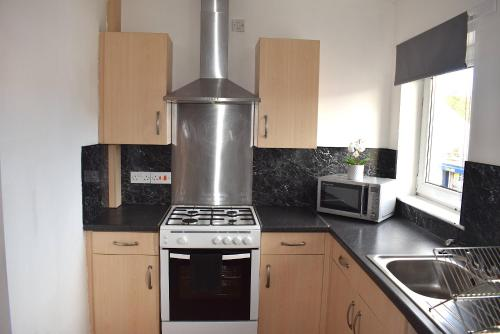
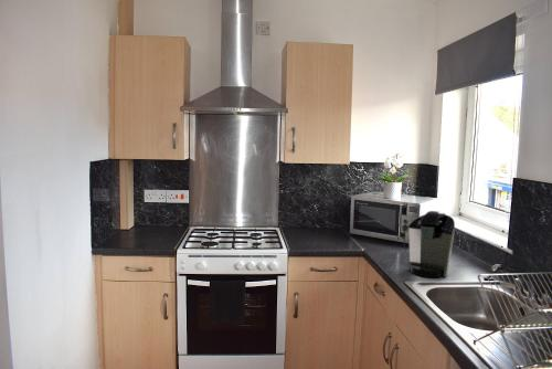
+ coffee maker [400,210,456,278]
